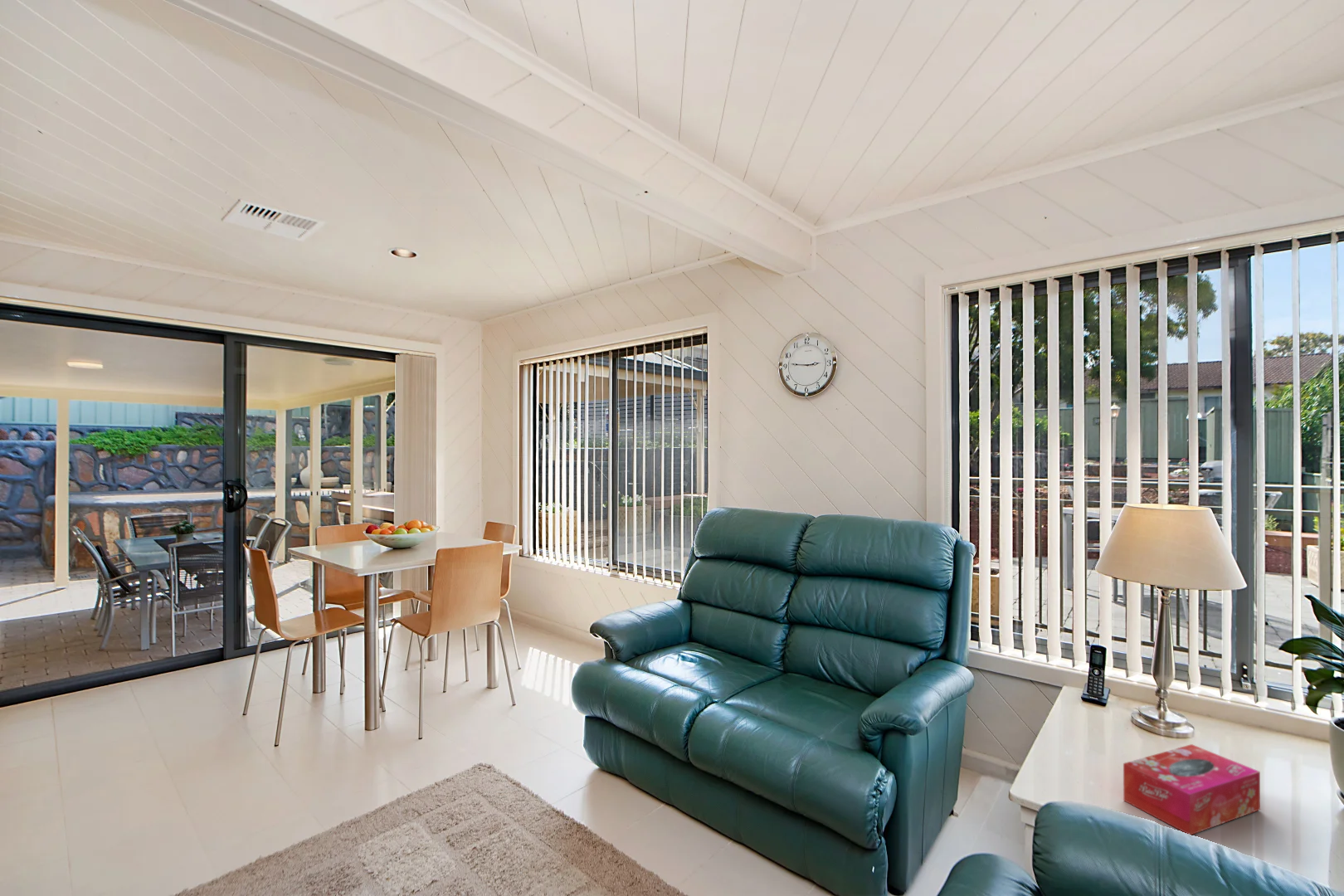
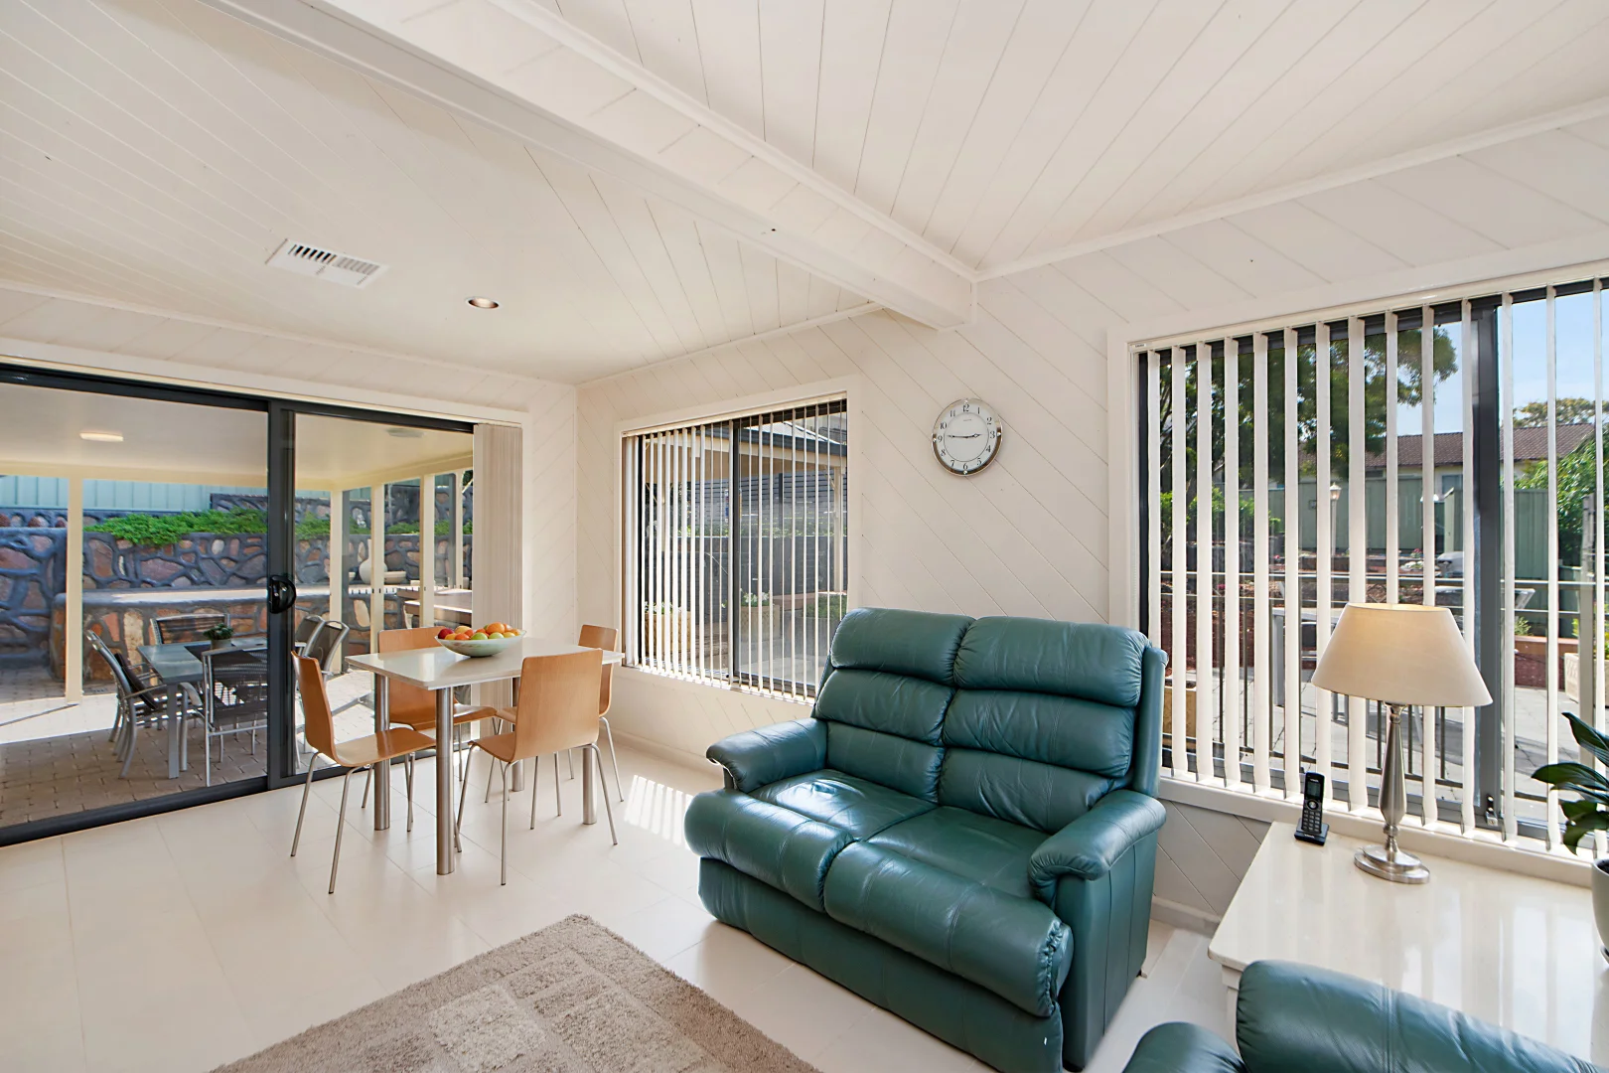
- tissue box [1122,743,1261,835]
